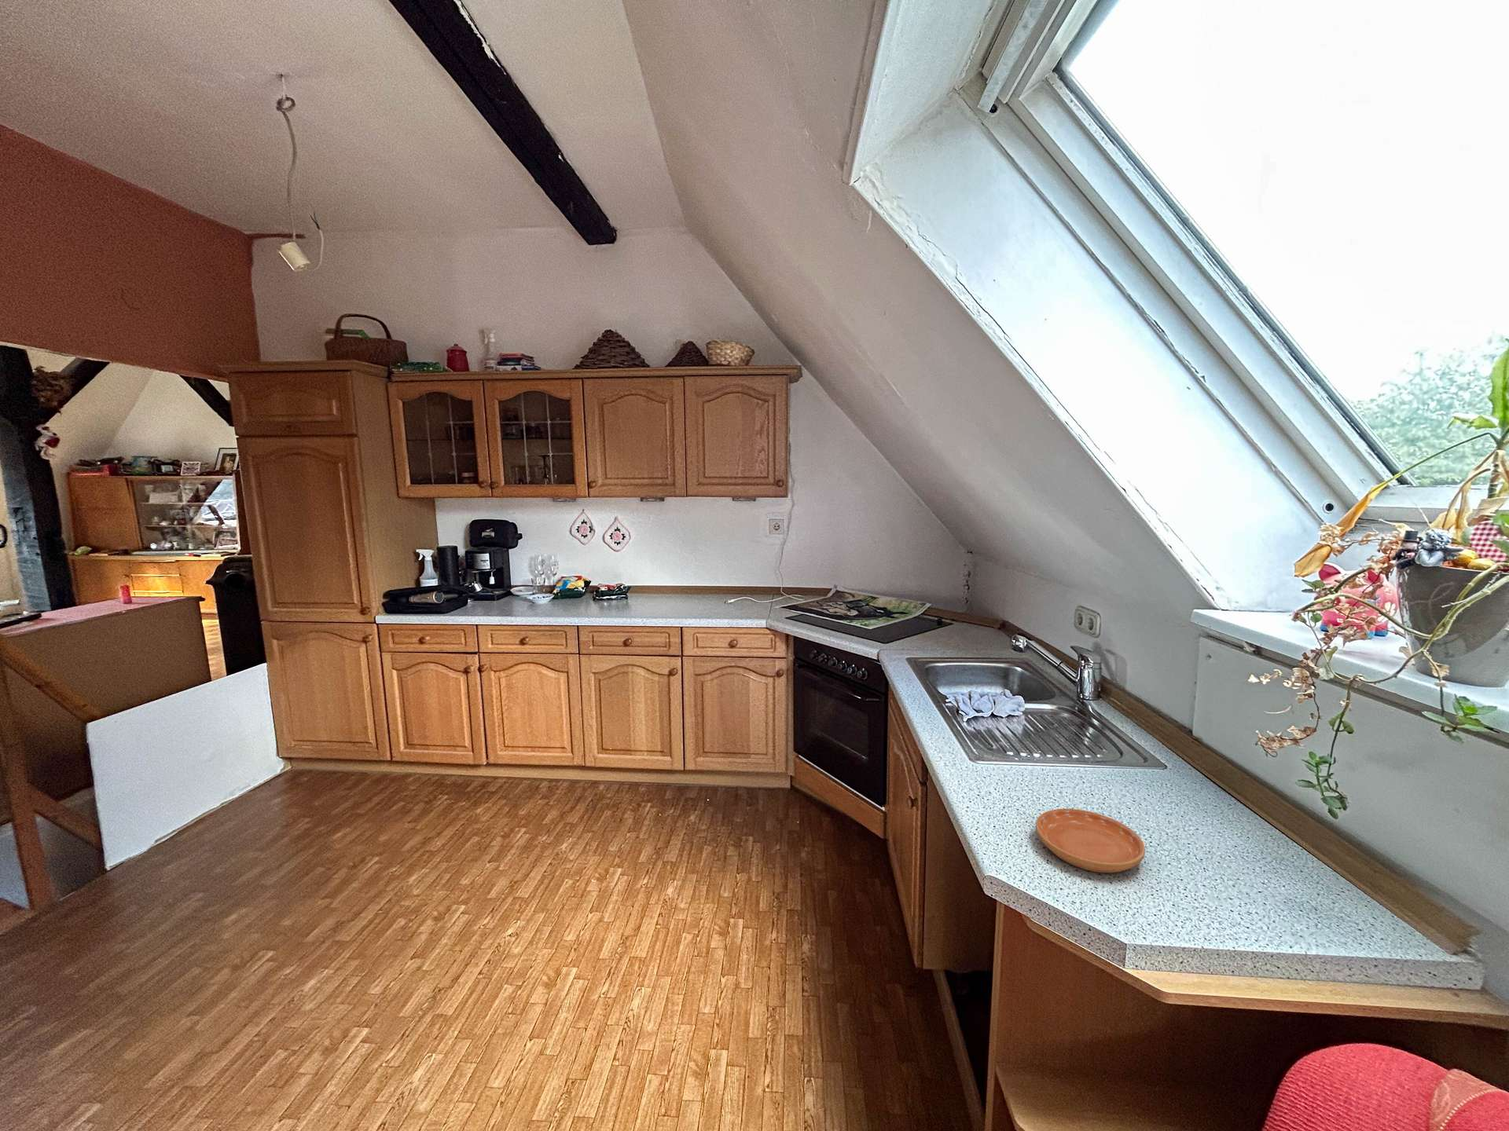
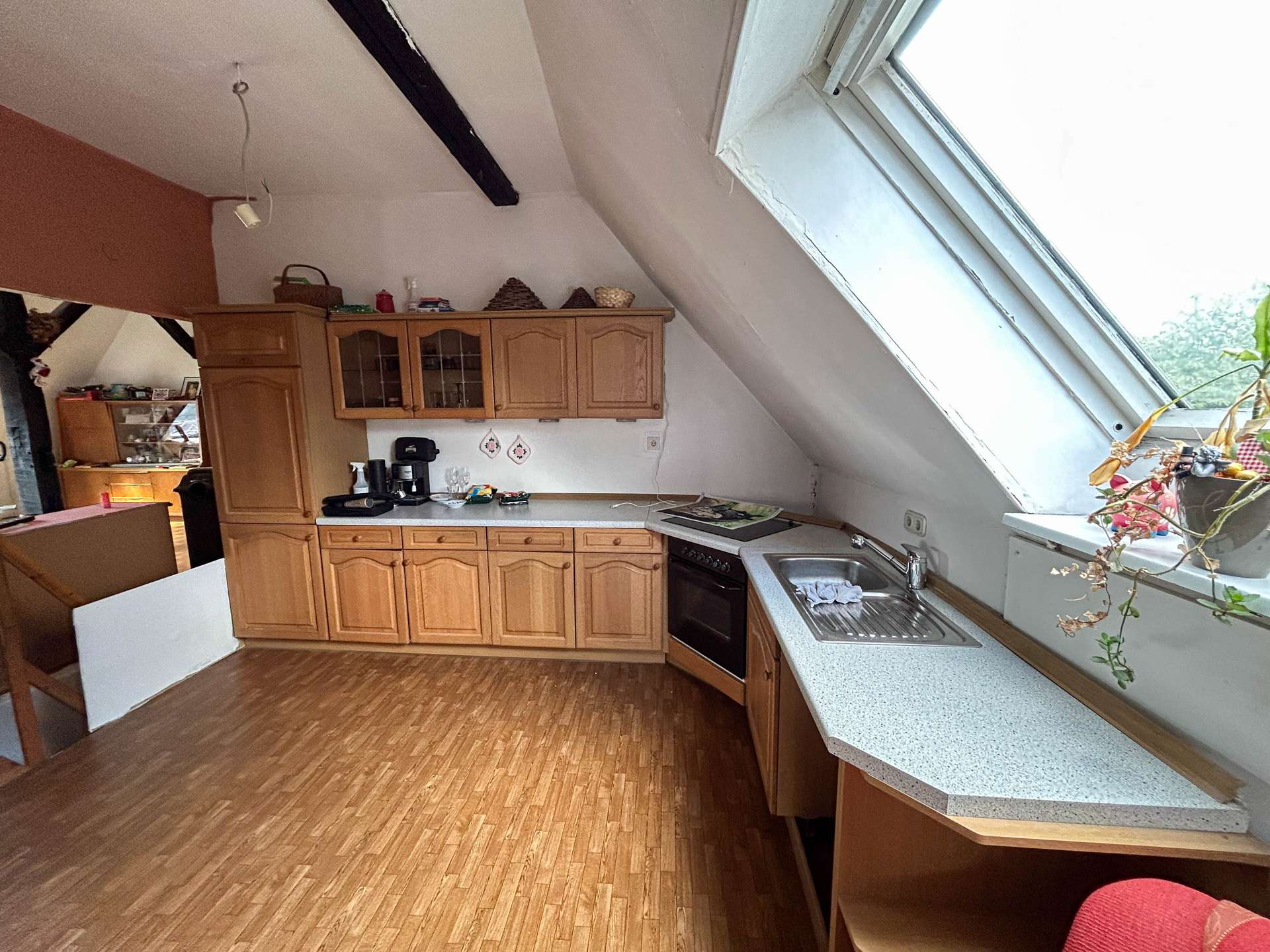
- saucer [1035,808,1145,873]
